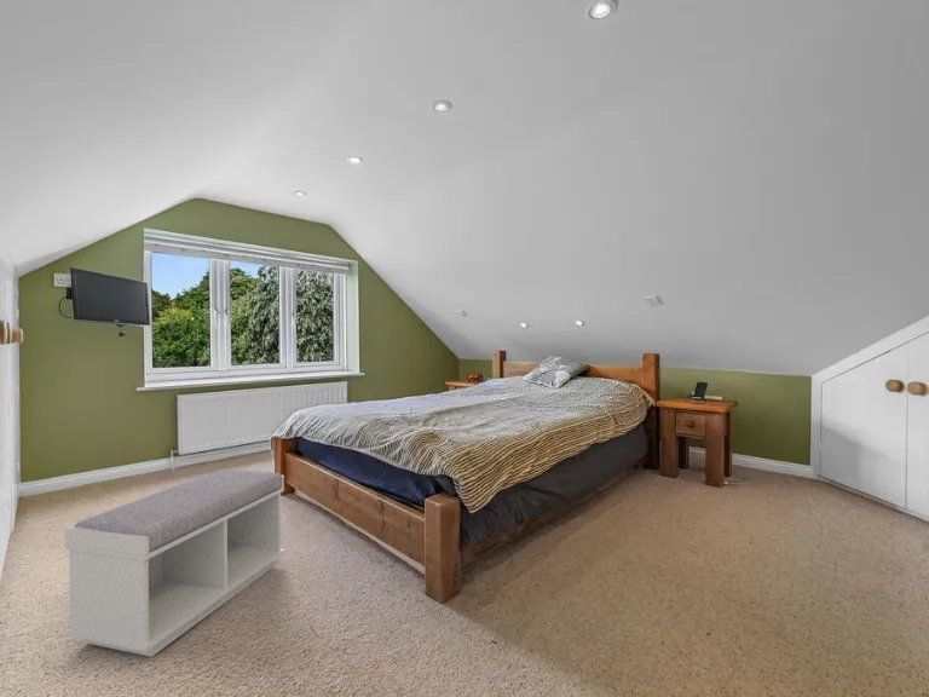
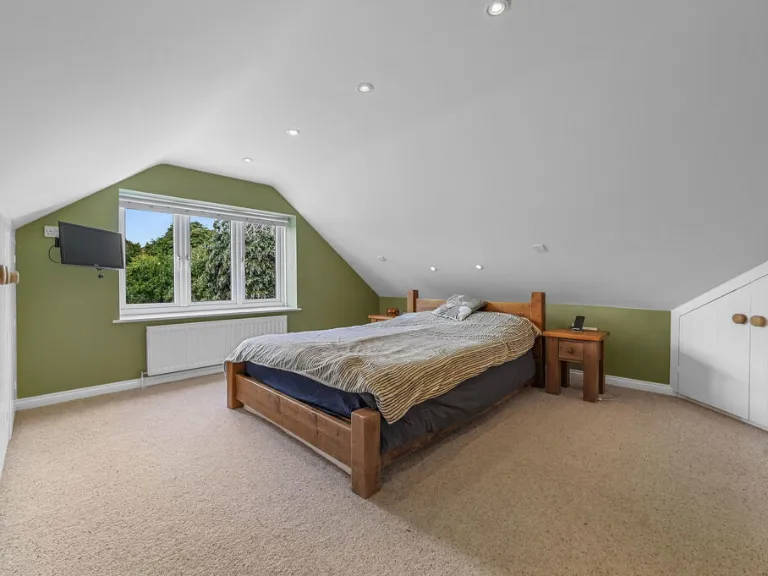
- bench [64,468,285,658]
